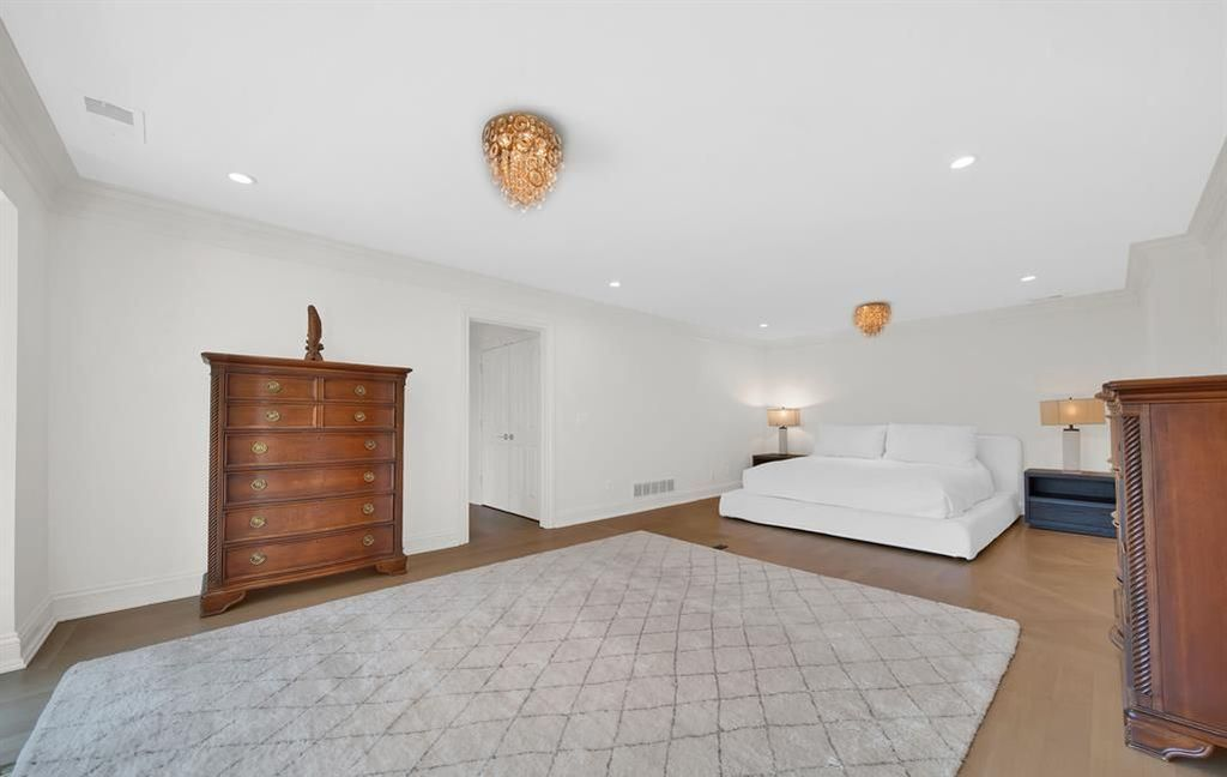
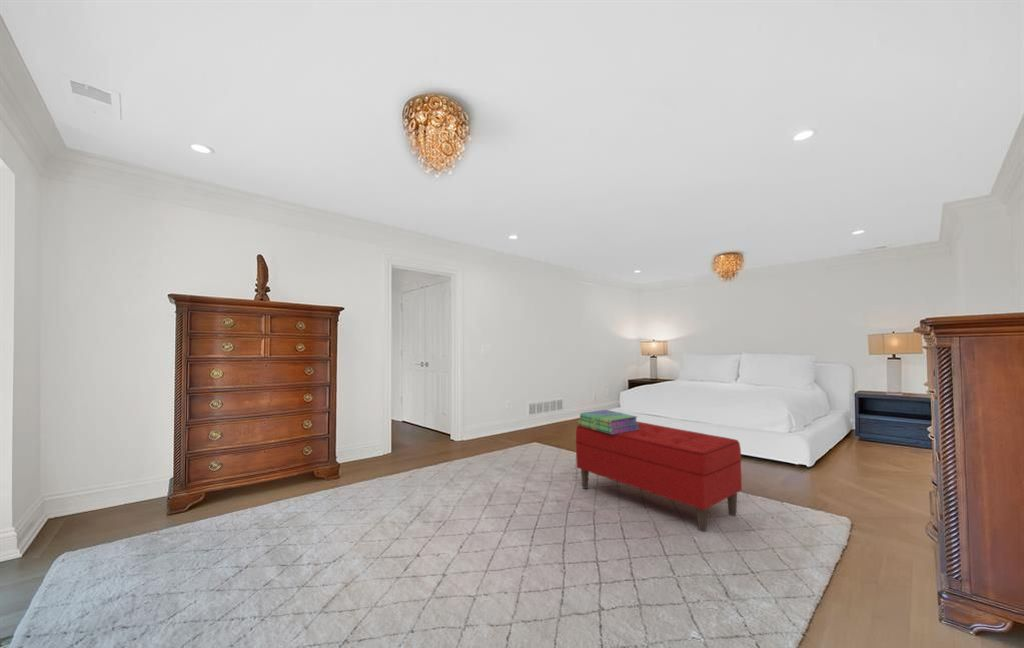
+ bench [575,420,743,533]
+ stack of books [577,409,640,434]
